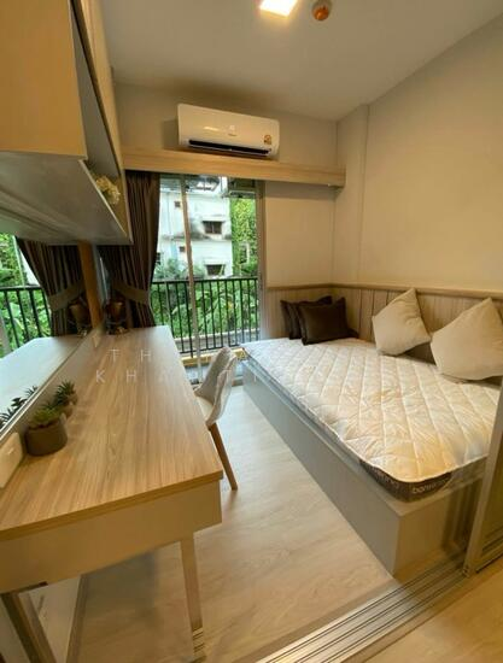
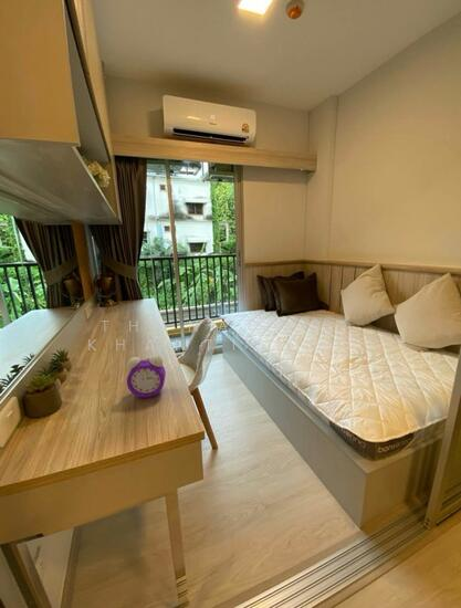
+ alarm clock [126,355,167,399]
